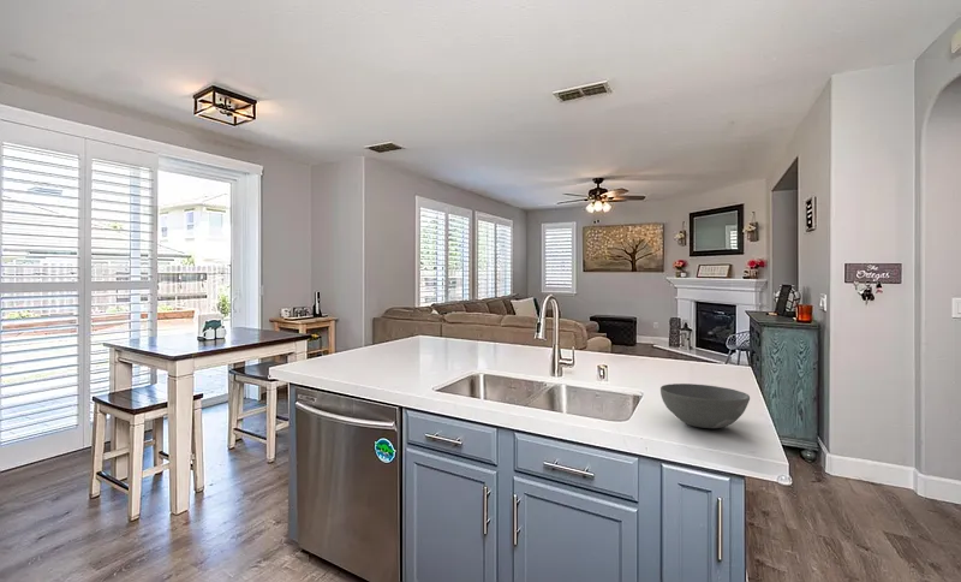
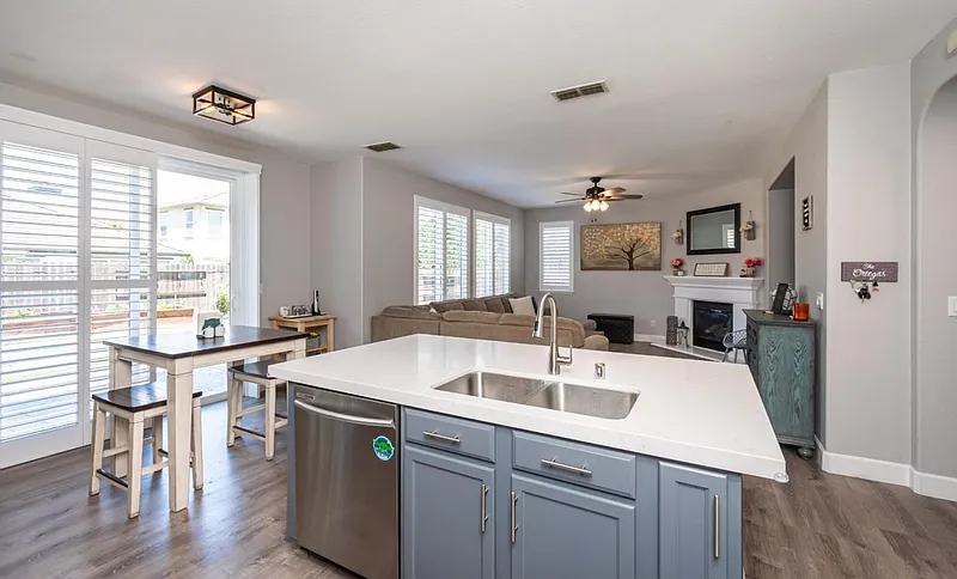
- bowl [659,382,751,429]
